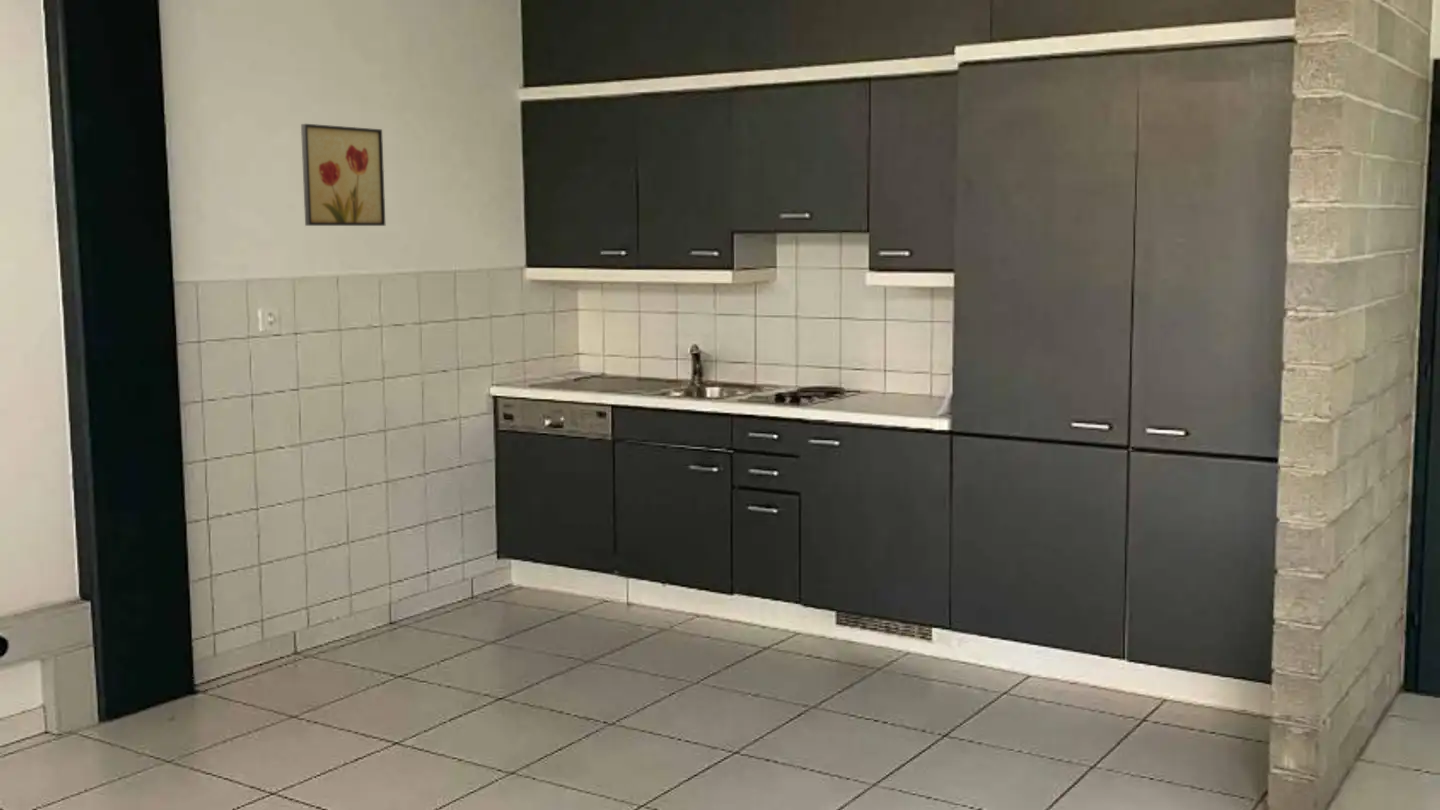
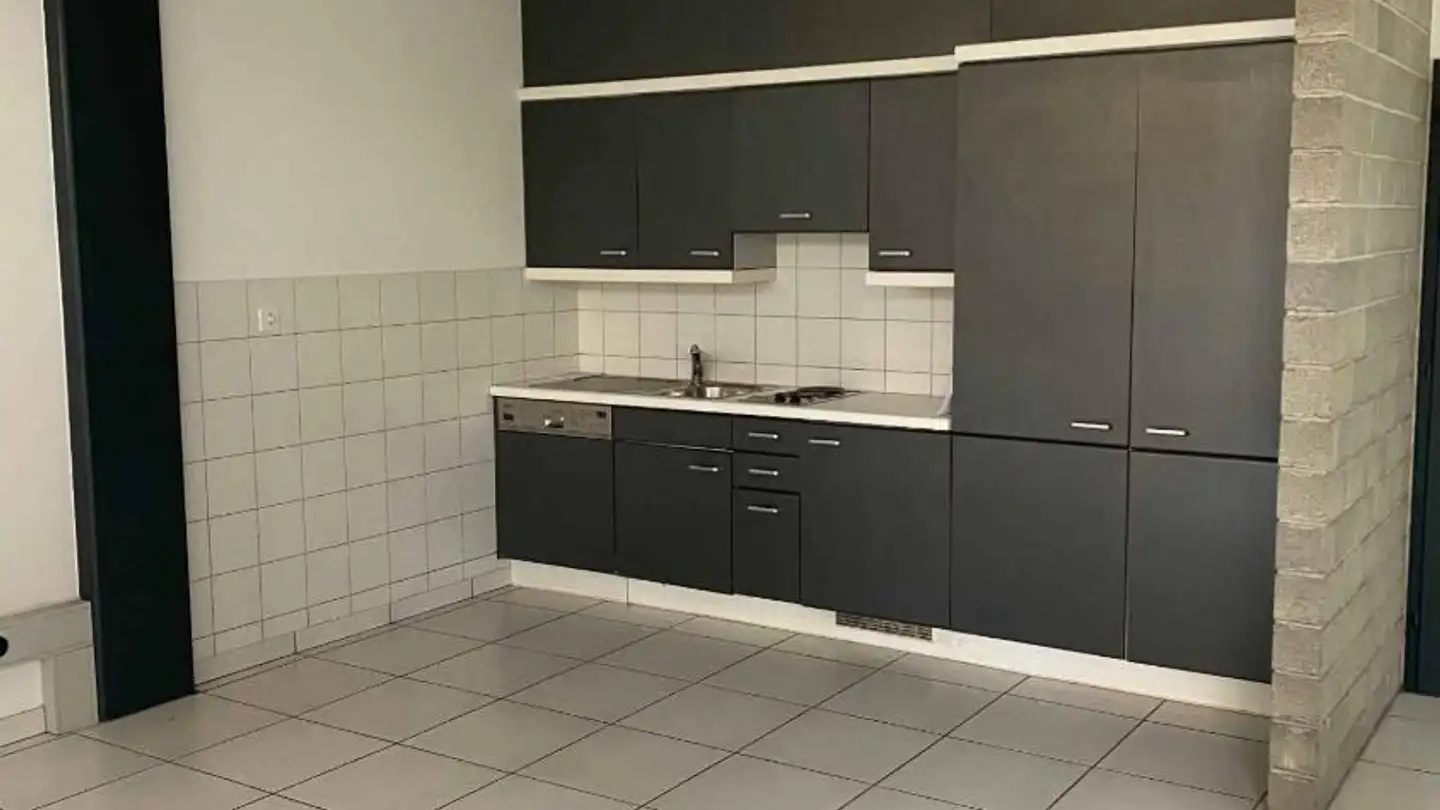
- wall art [300,123,386,227]
